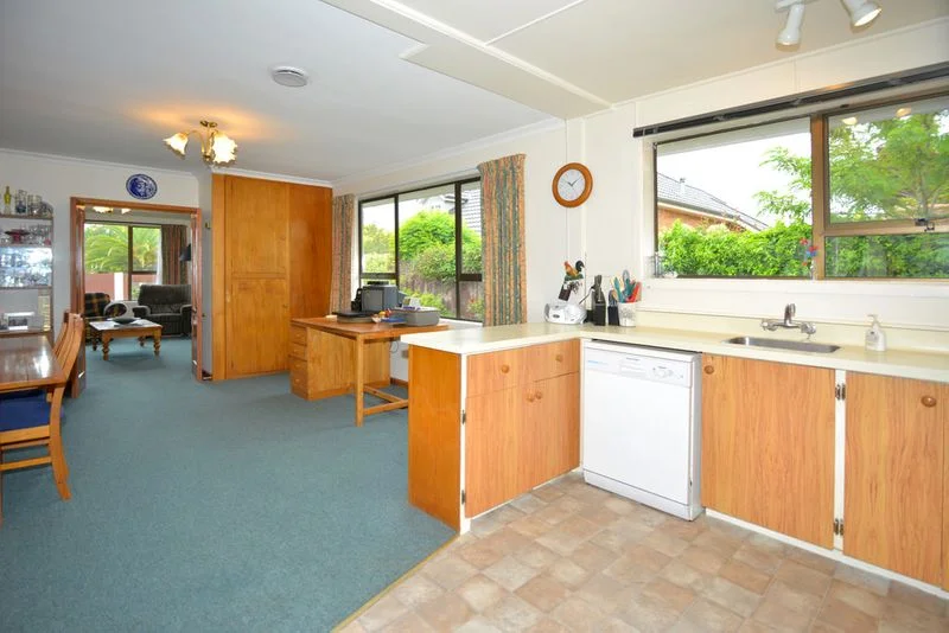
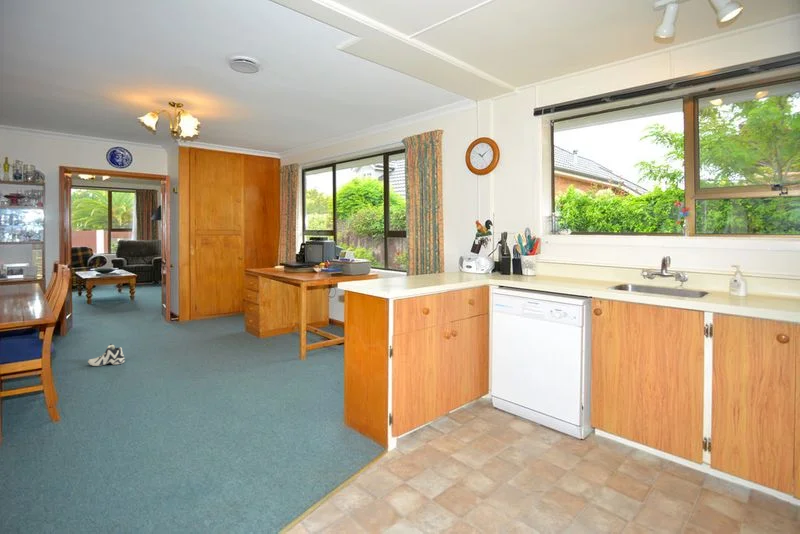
+ sneaker [87,343,126,367]
